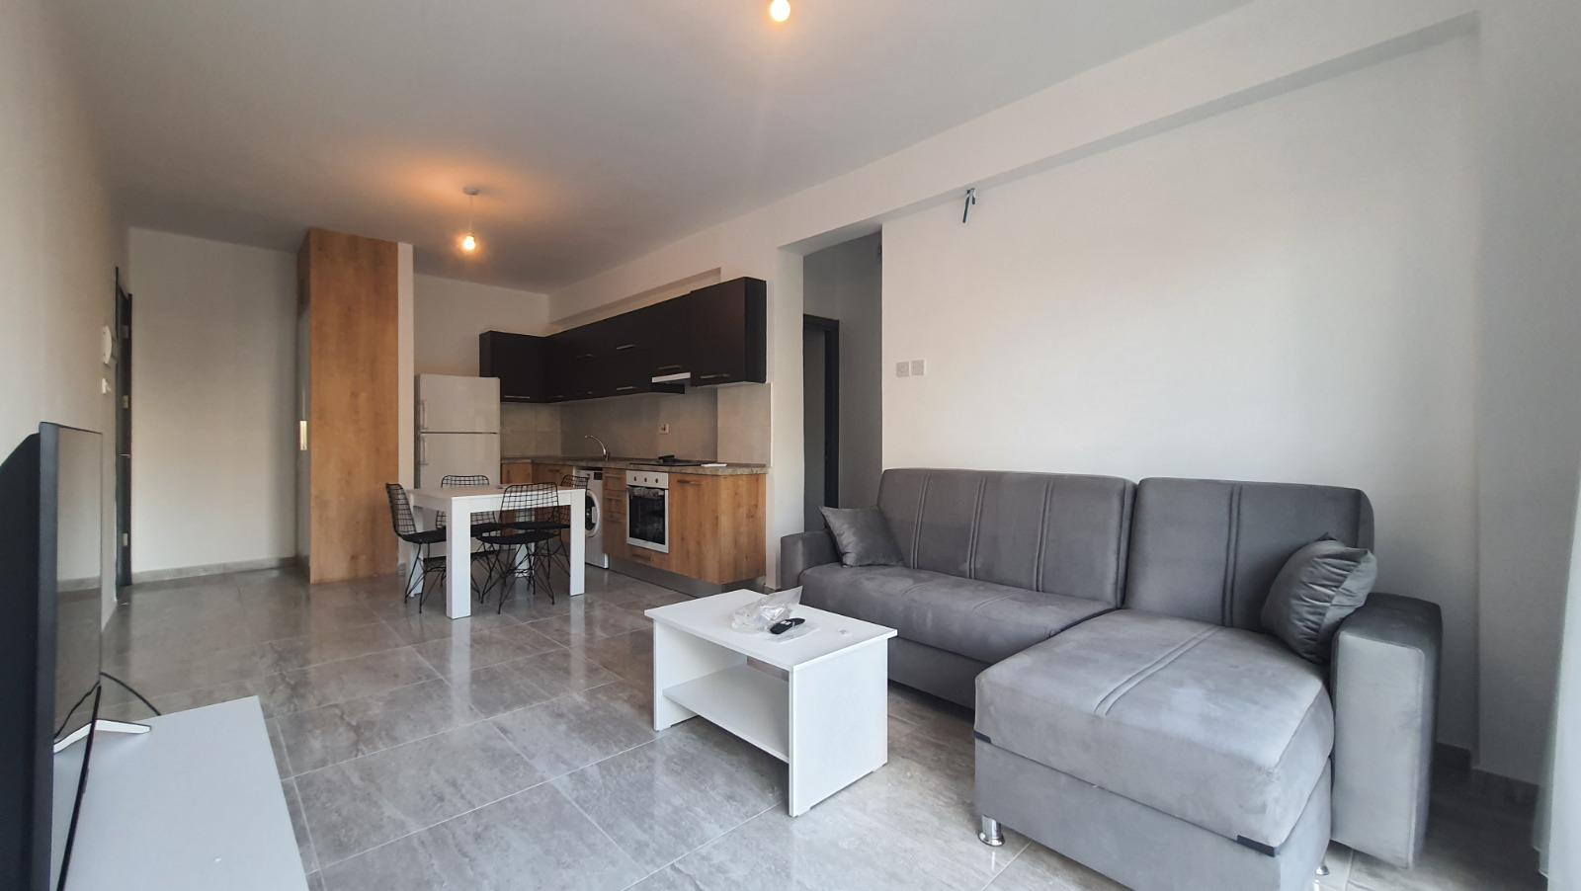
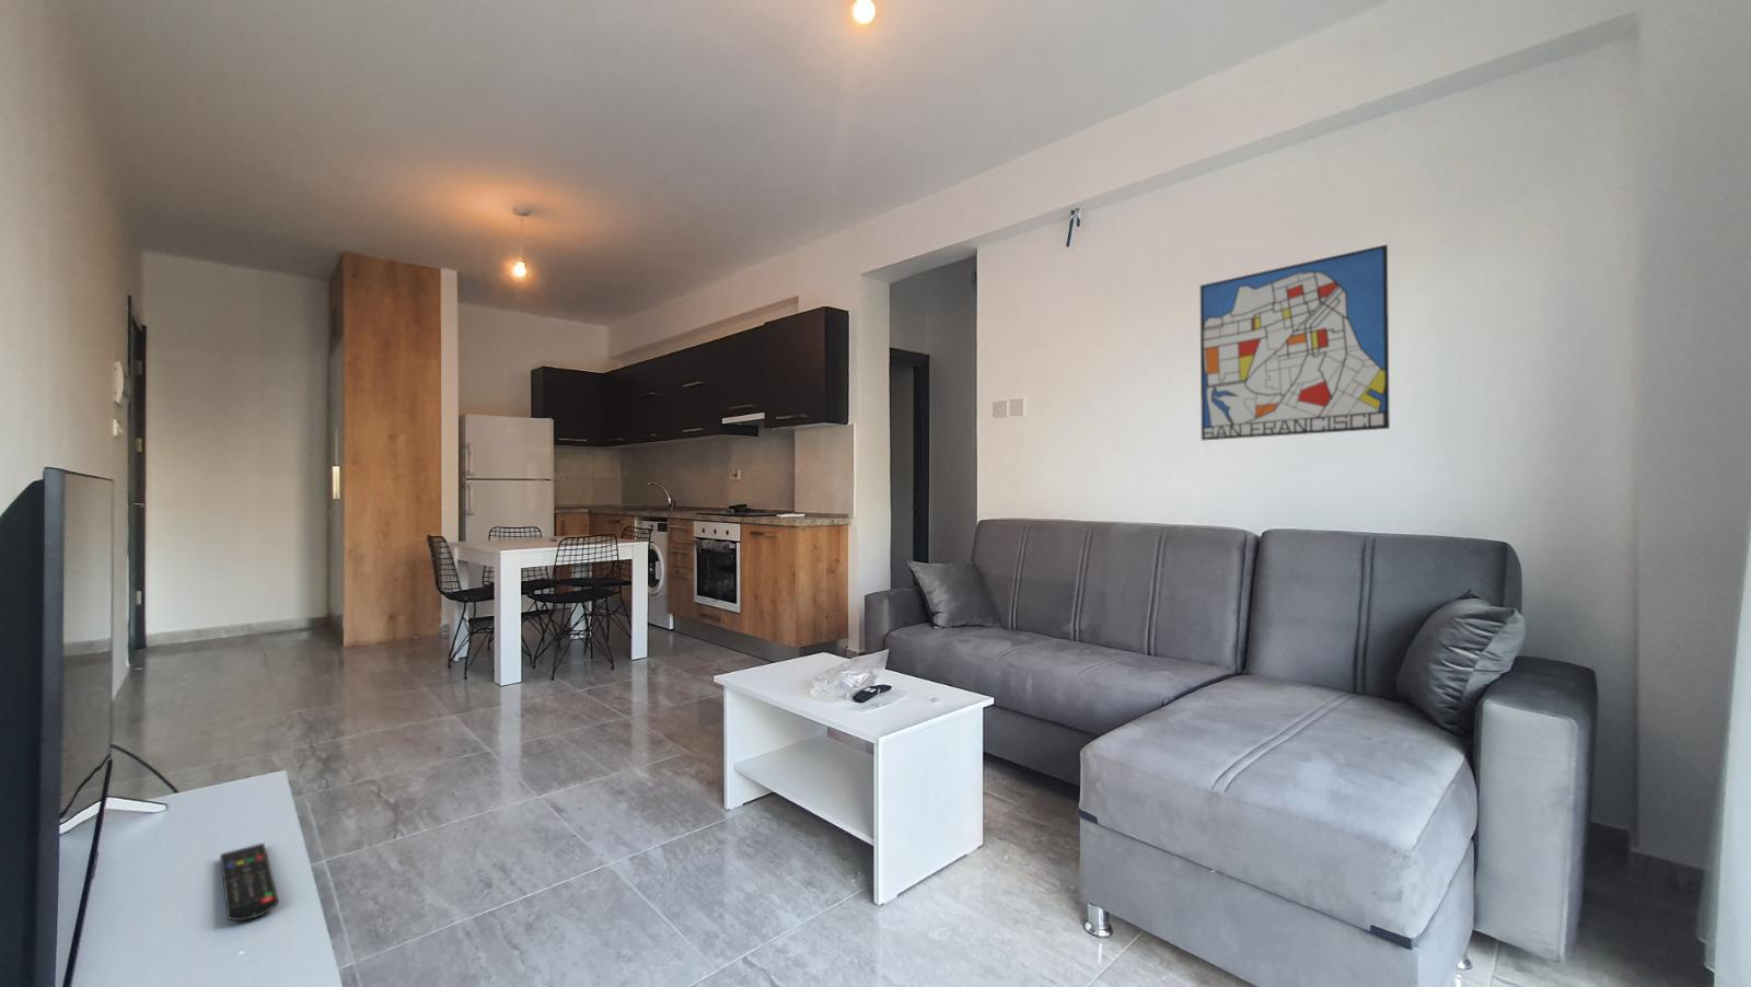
+ wall art [1199,244,1391,441]
+ remote control [220,842,279,922]
